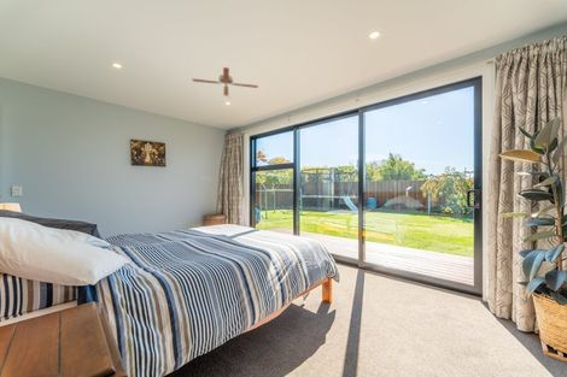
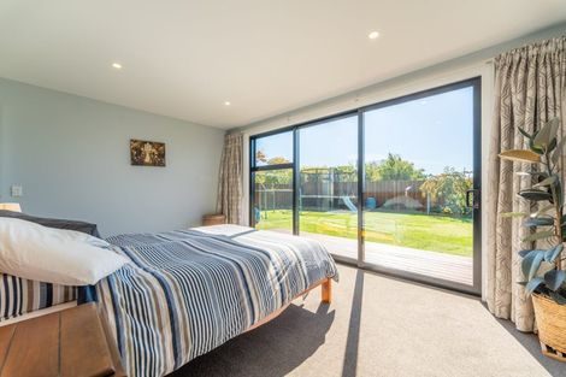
- ceiling fan [191,66,259,99]
